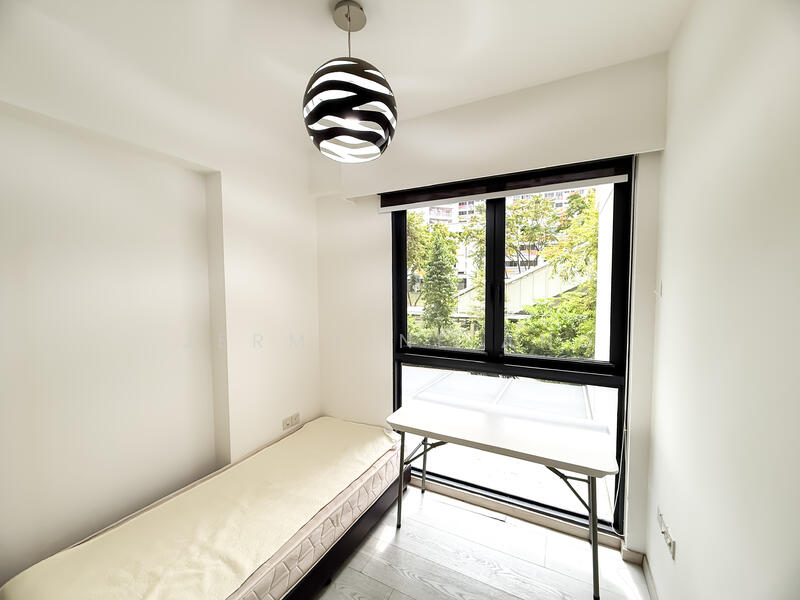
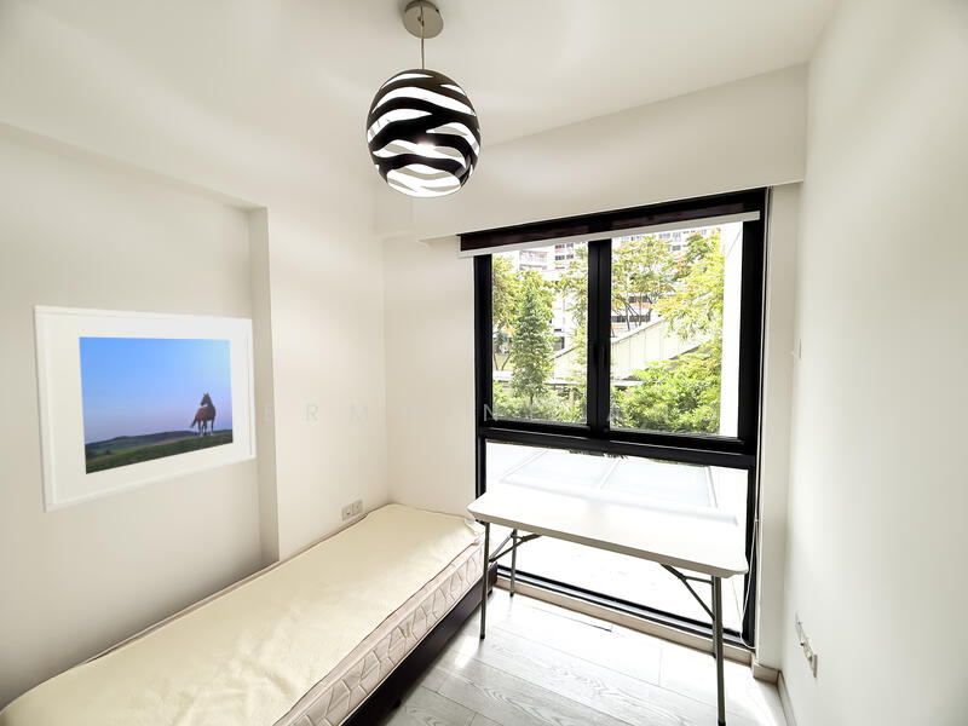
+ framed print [31,304,257,514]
